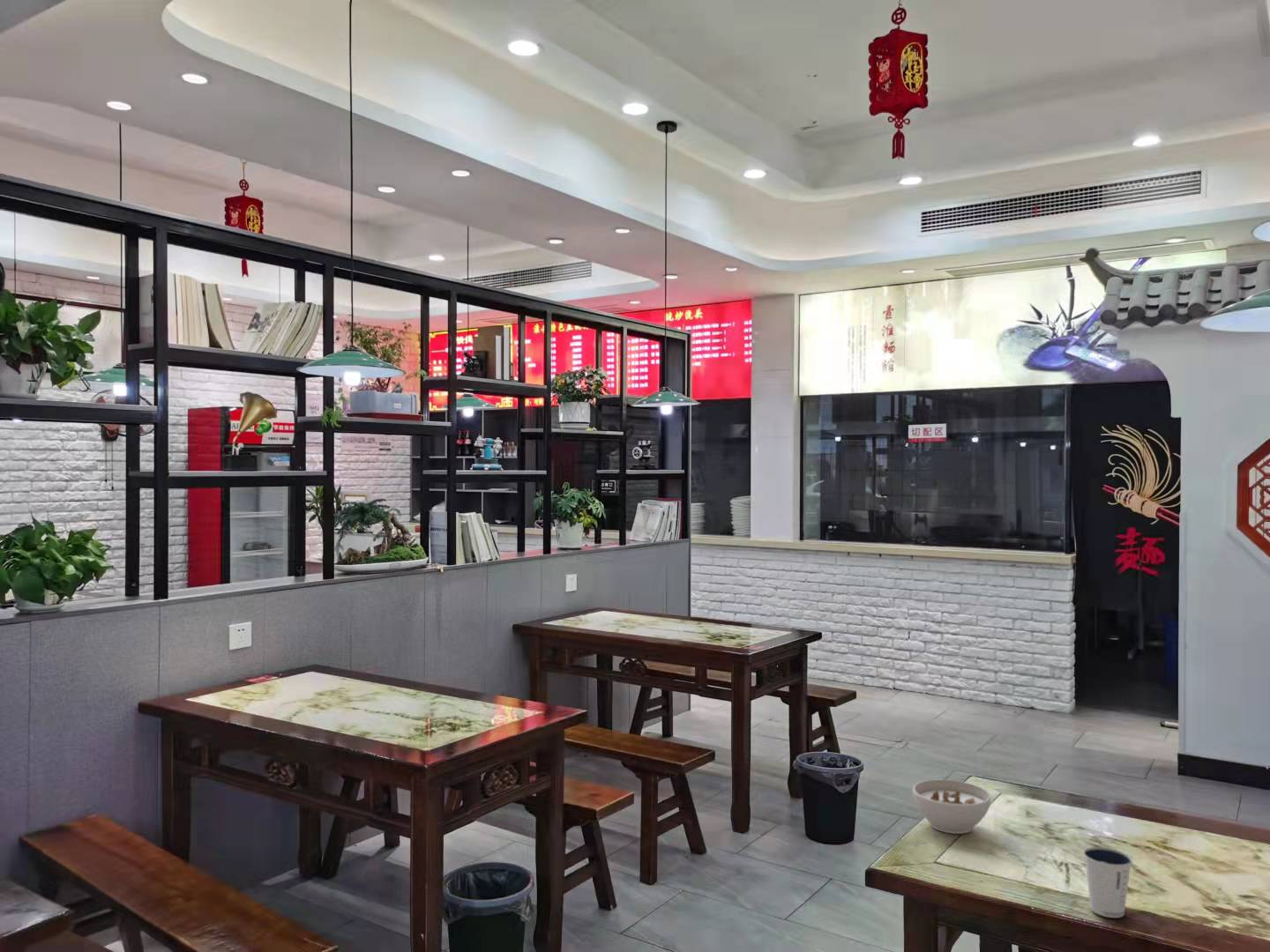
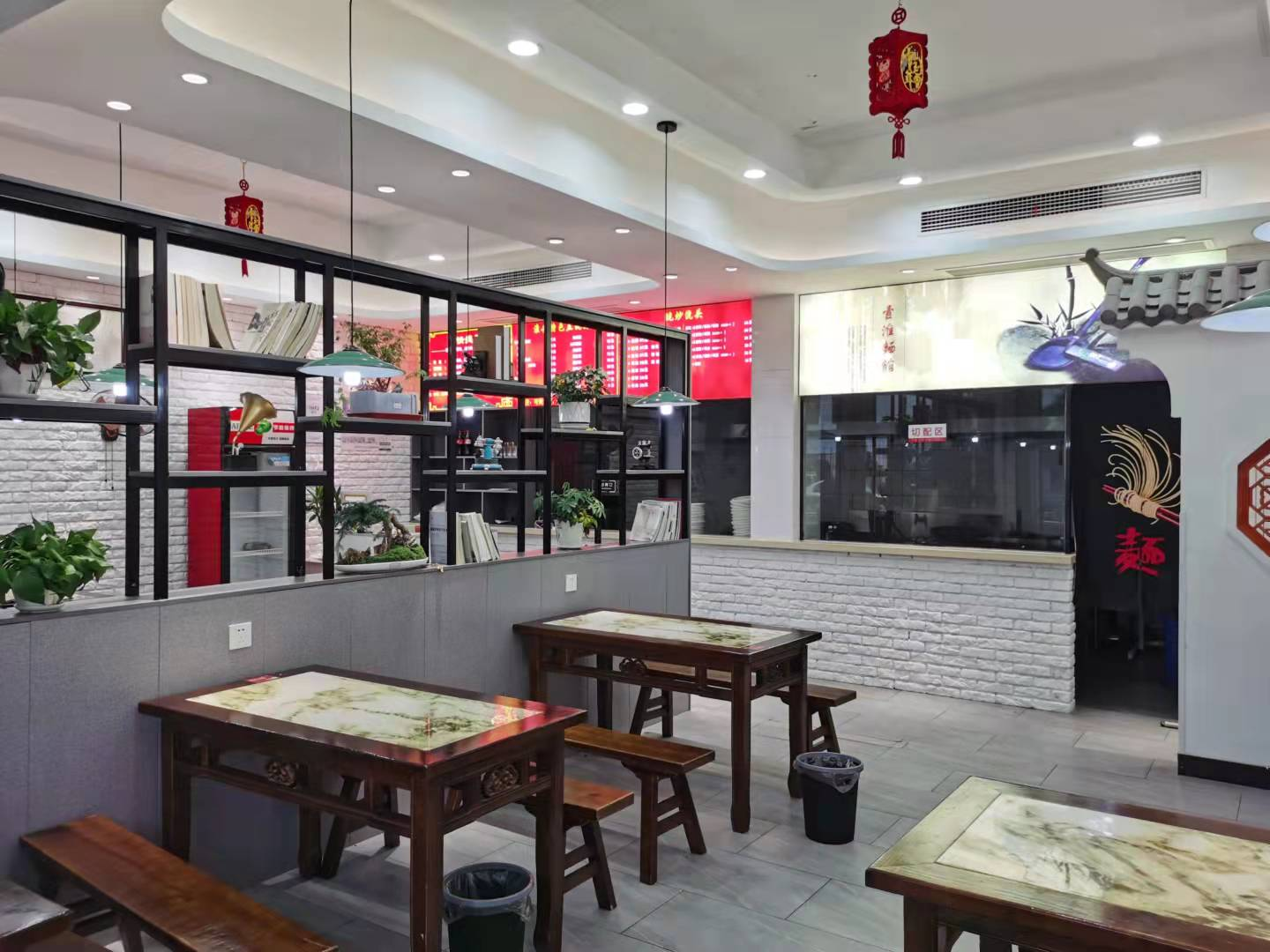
- soup bowl [912,779,992,835]
- dixie cup [1082,846,1133,919]
